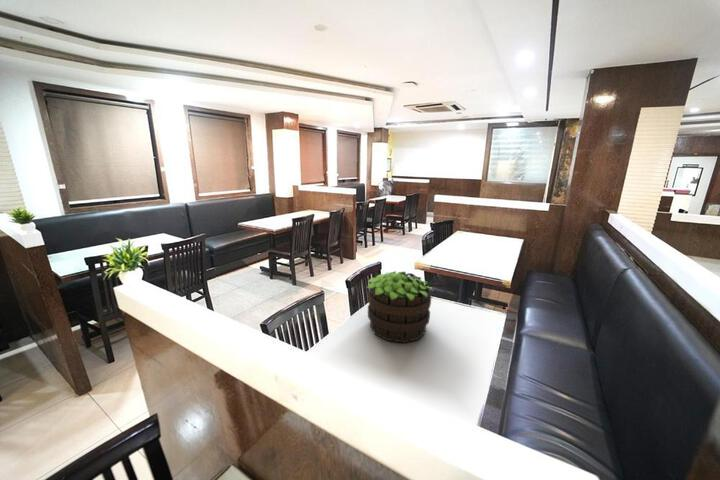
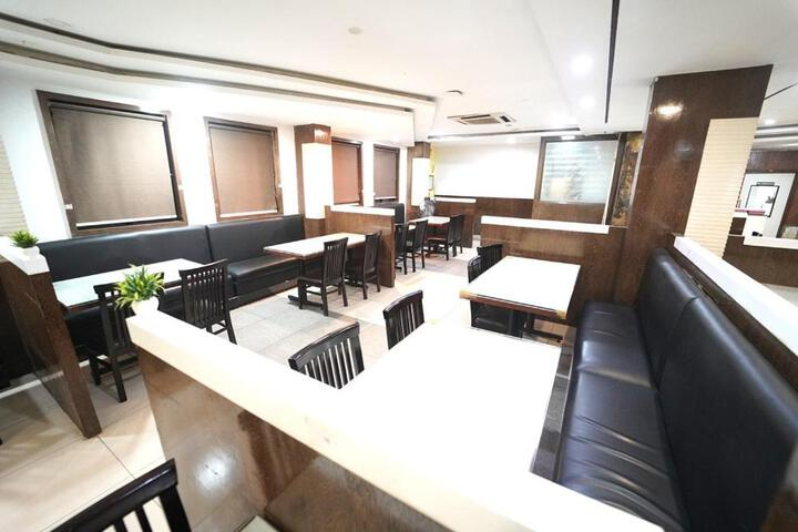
- potted plant [366,270,434,344]
